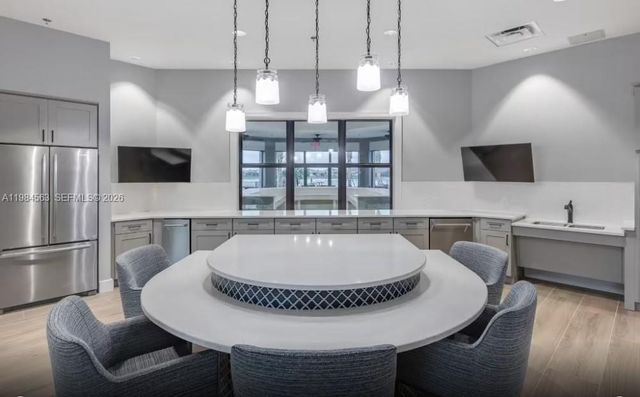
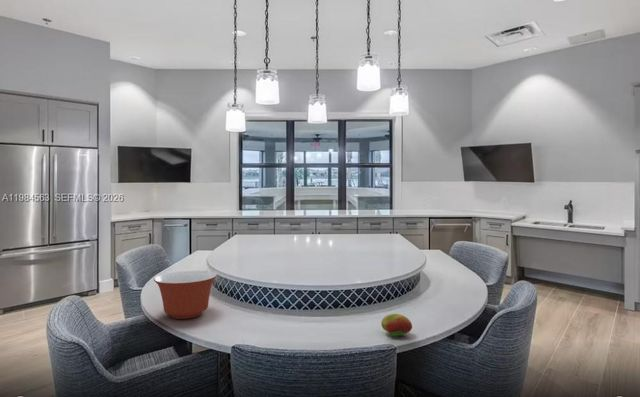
+ mixing bowl [153,269,218,320]
+ fruit [380,313,413,338]
